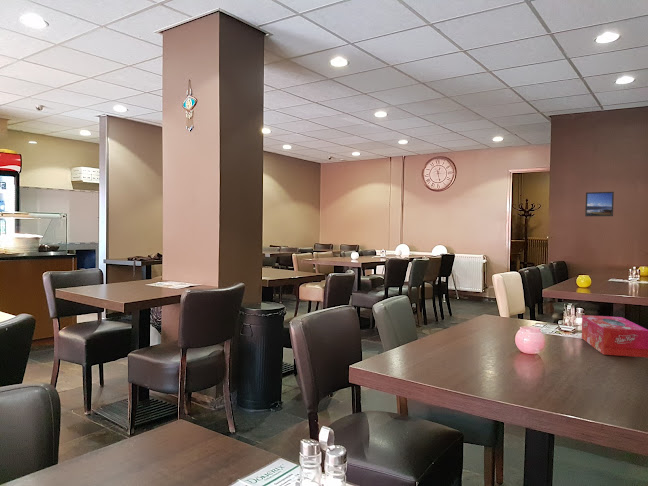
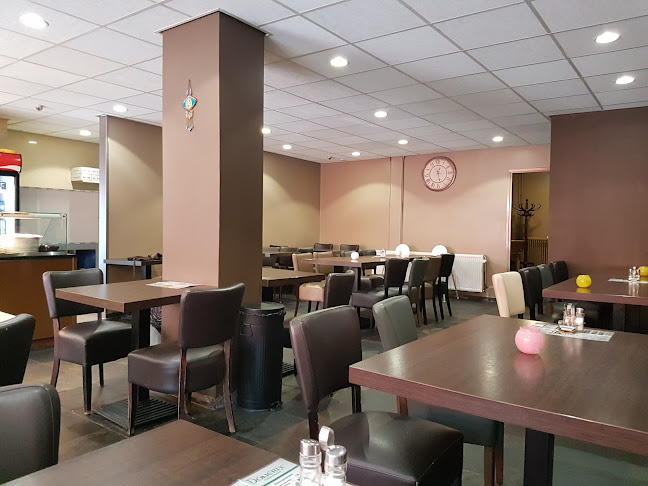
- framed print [584,191,615,217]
- tissue box [581,314,648,359]
